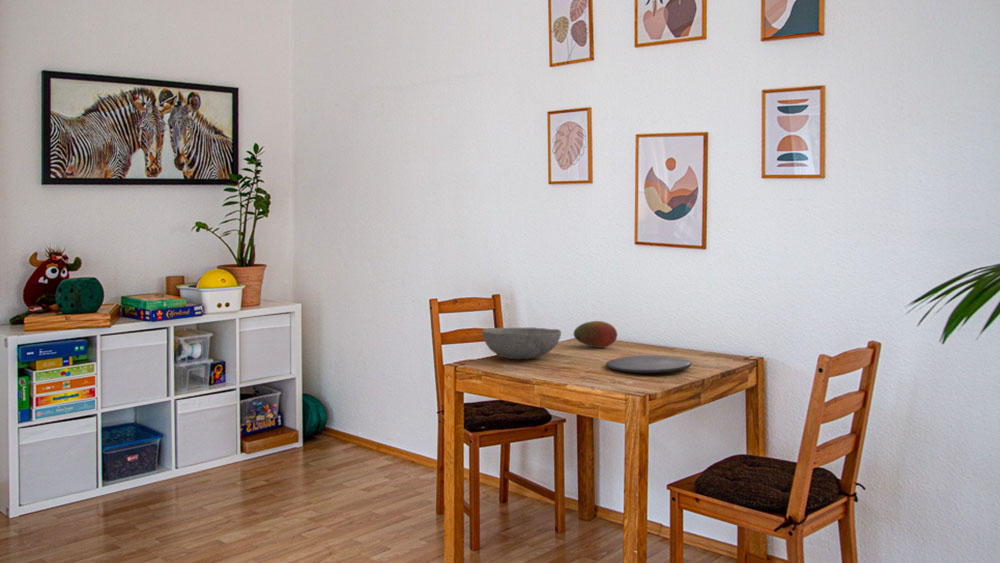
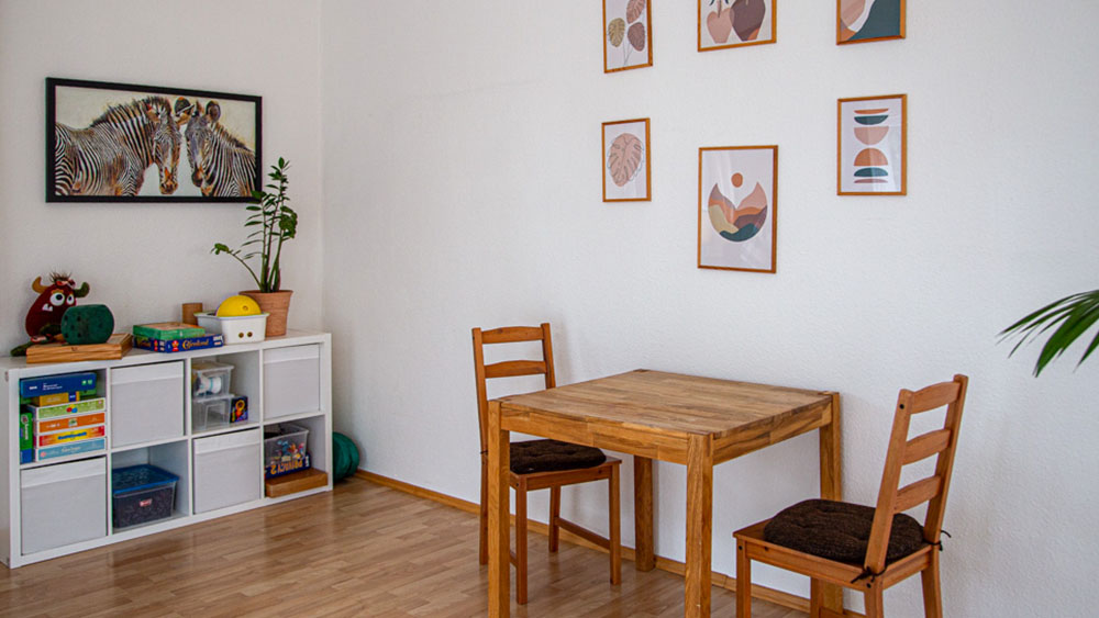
- fruit [572,320,619,348]
- bowl [481,327,562,360]
- plate [605,354,693,374]
